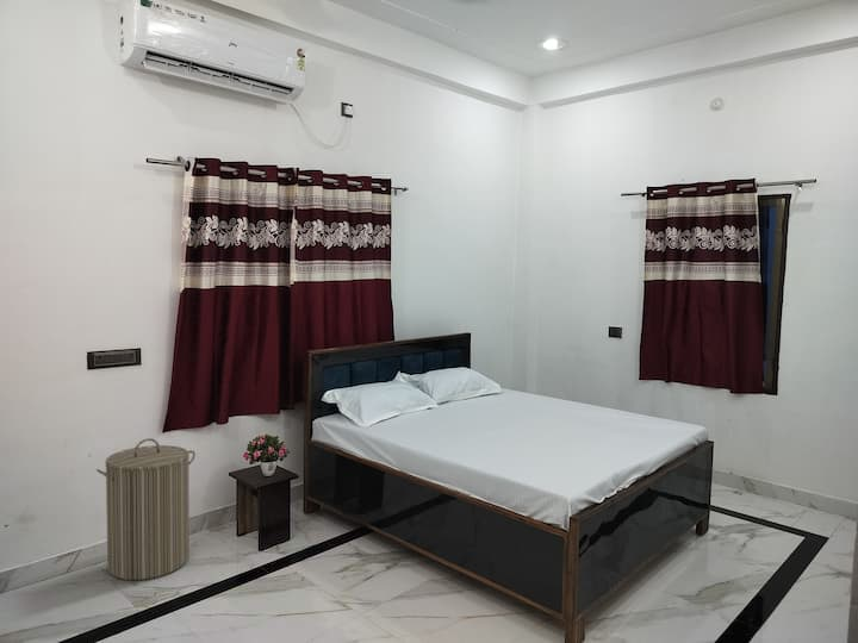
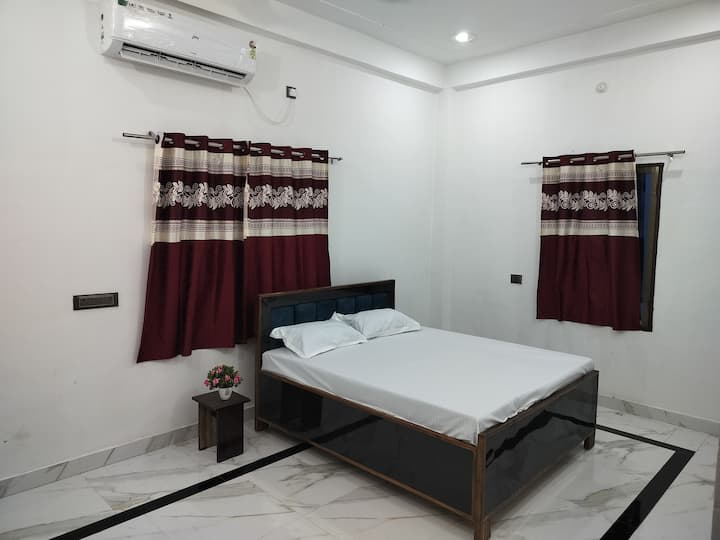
- laundry hamper [95,437,197,581]
